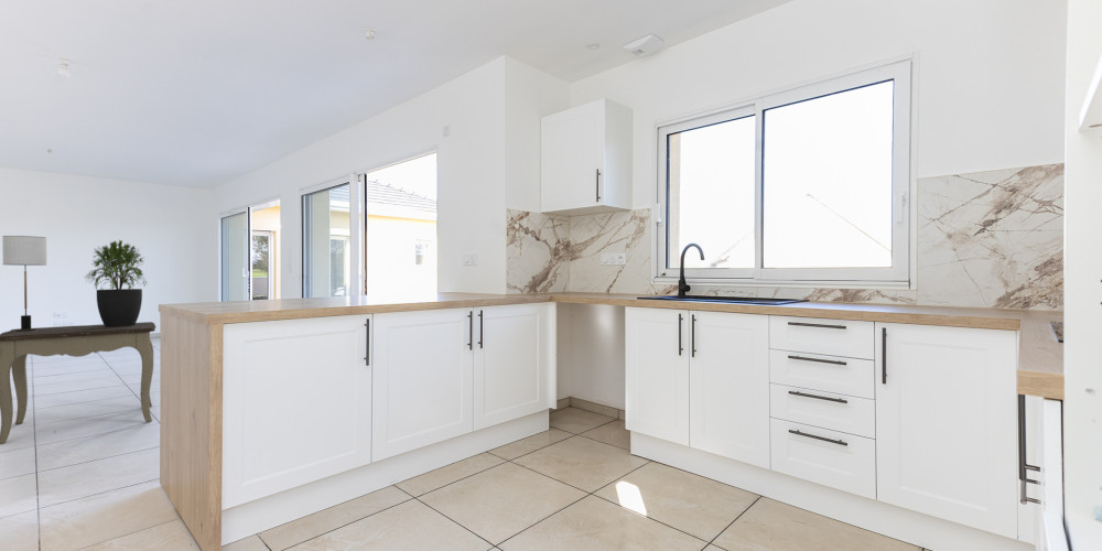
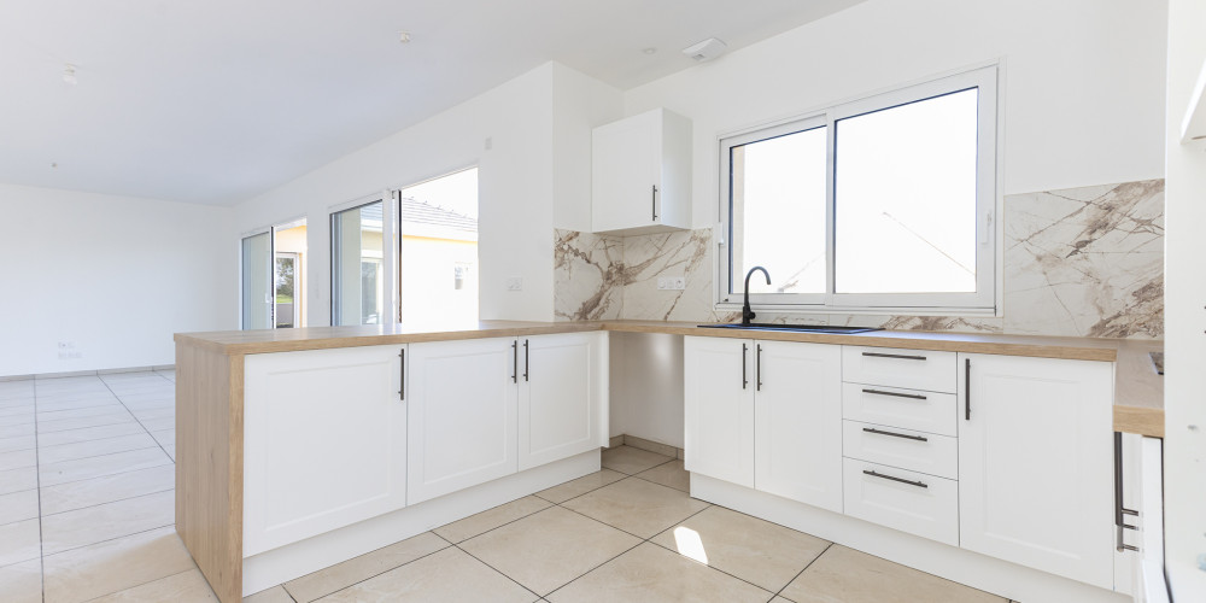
- side table [0,321,156,445]
- potted plant [84,239,148,327]
- table lamp [1,235,47,332]
